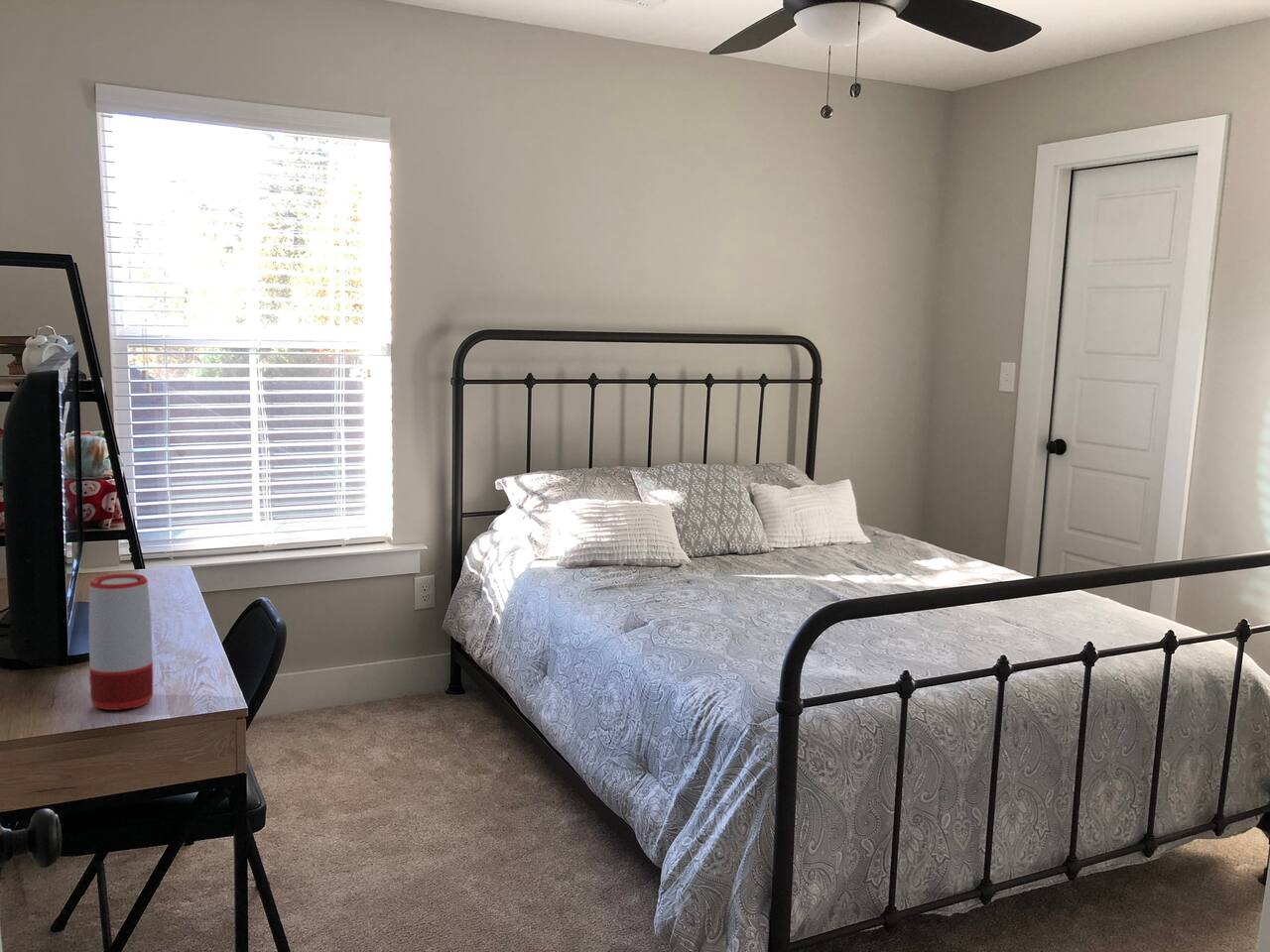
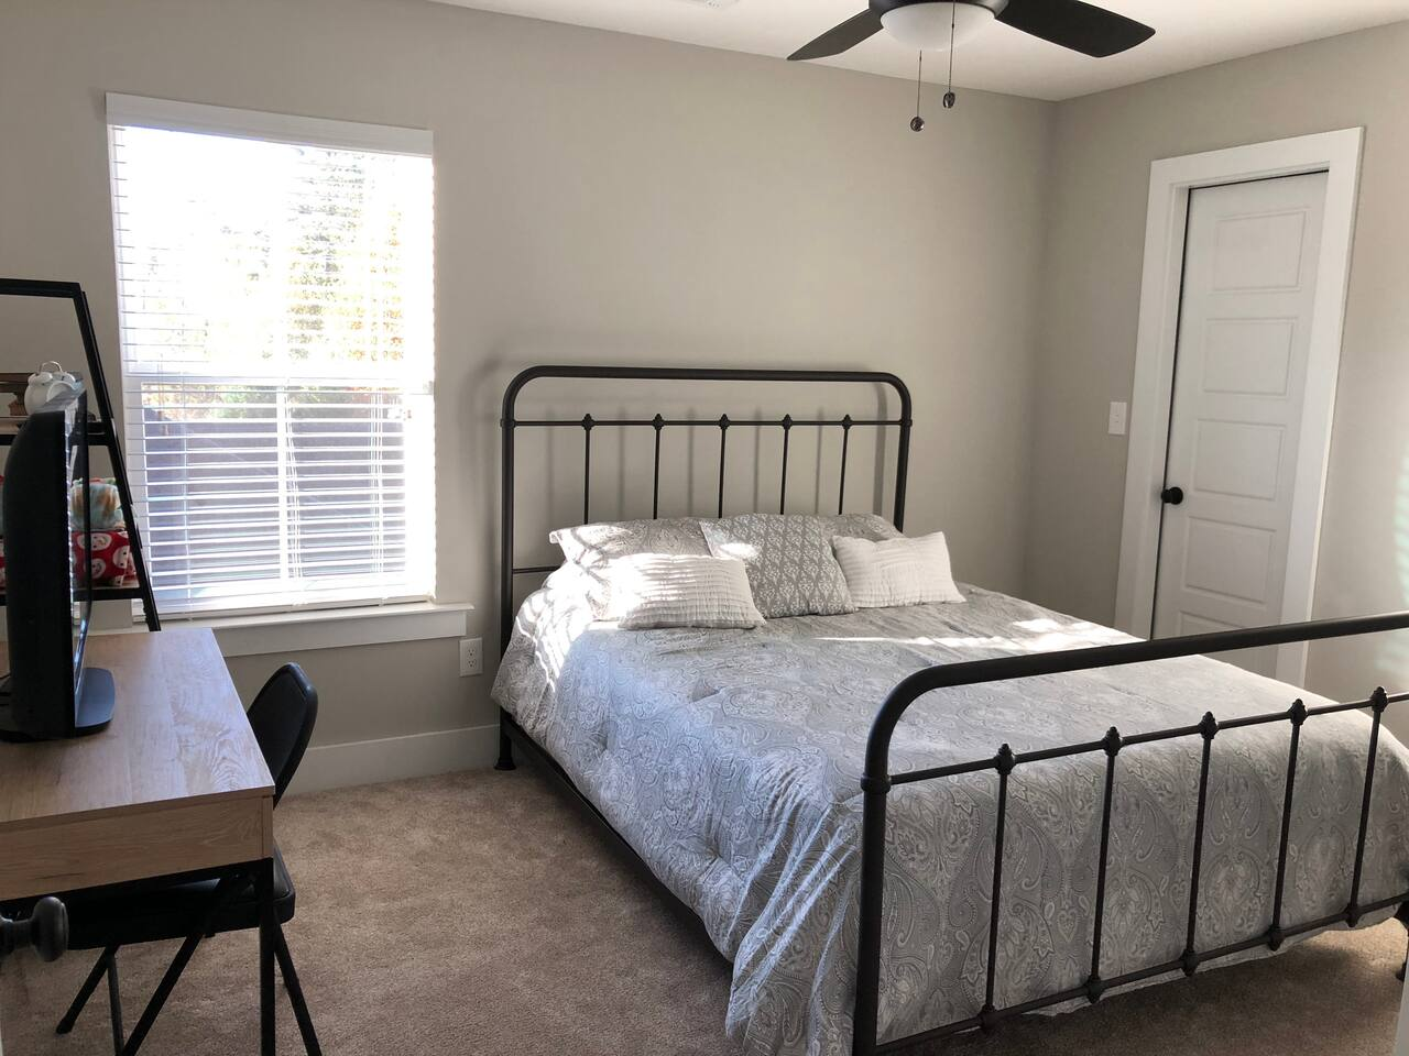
- speaker [88,573,154,711]
